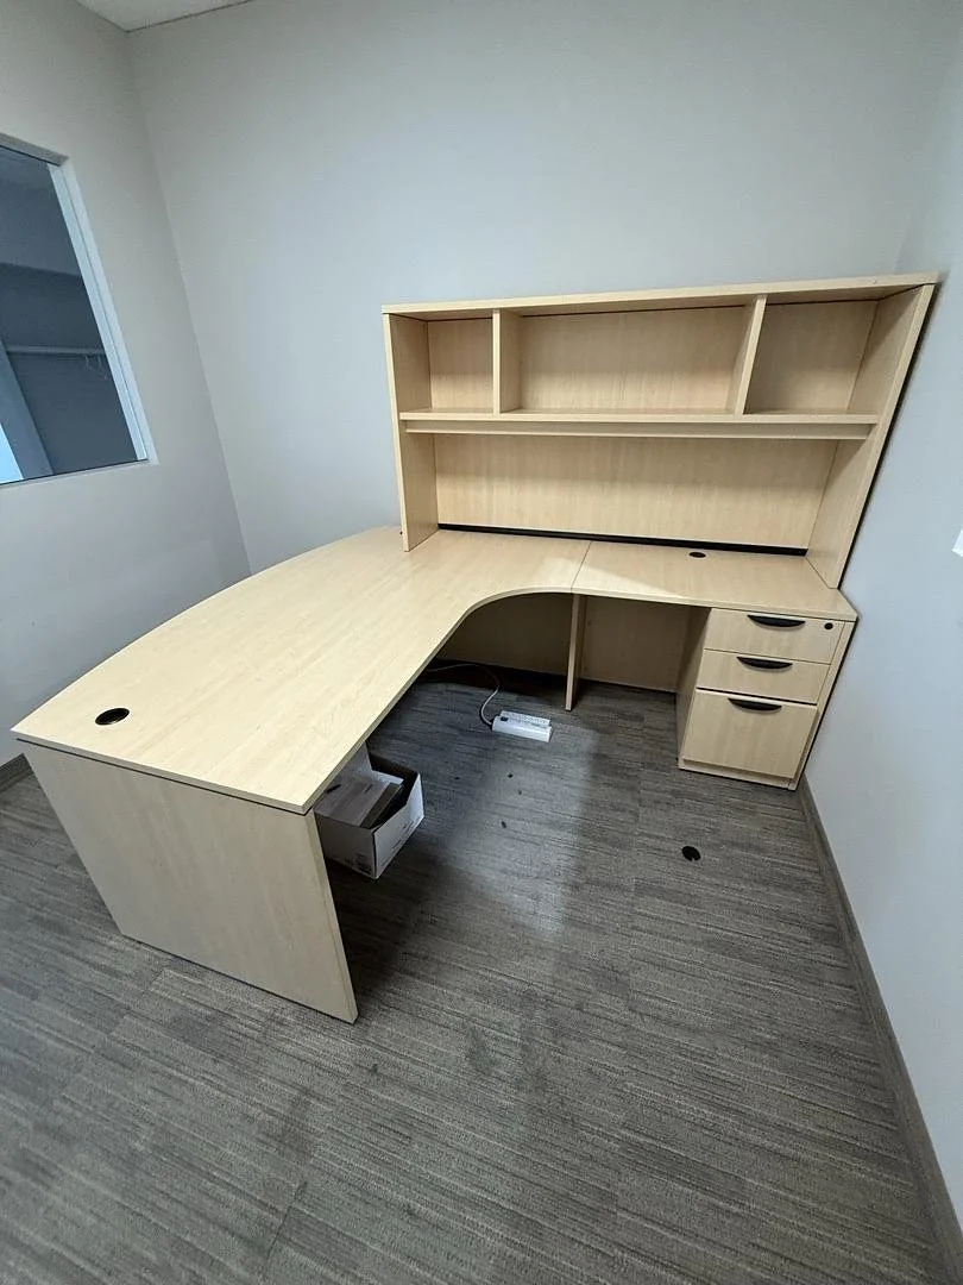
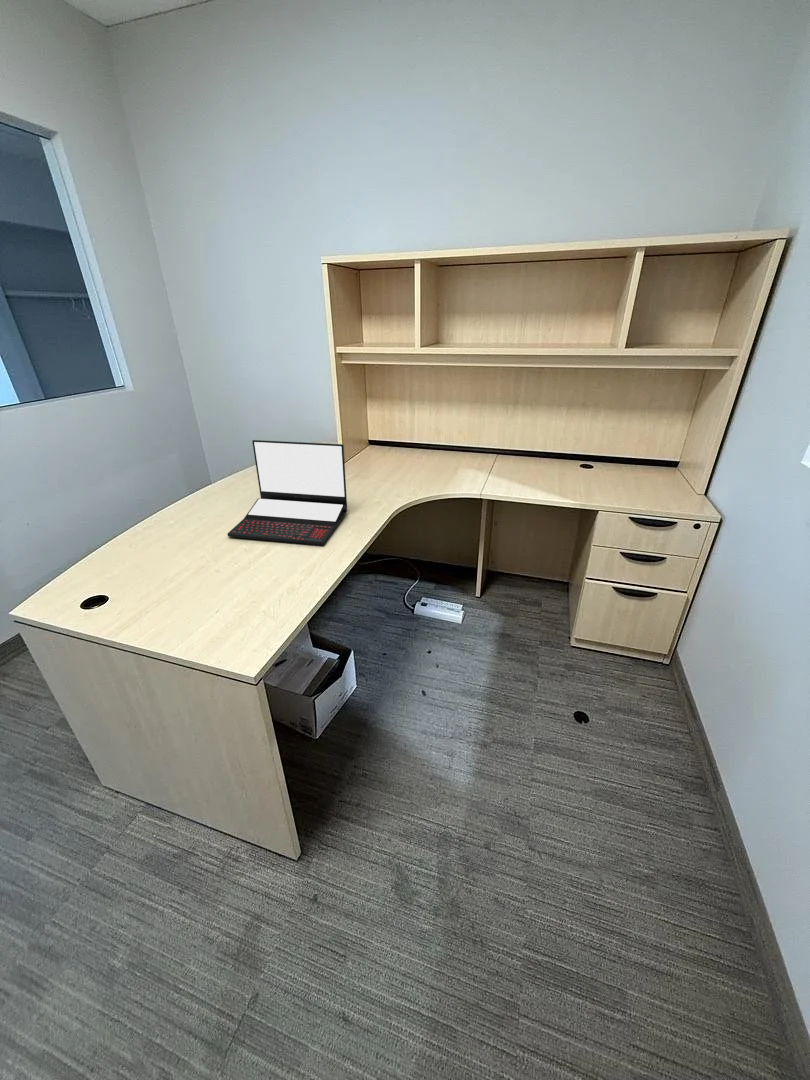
+ laptop [226,439,348,546]
